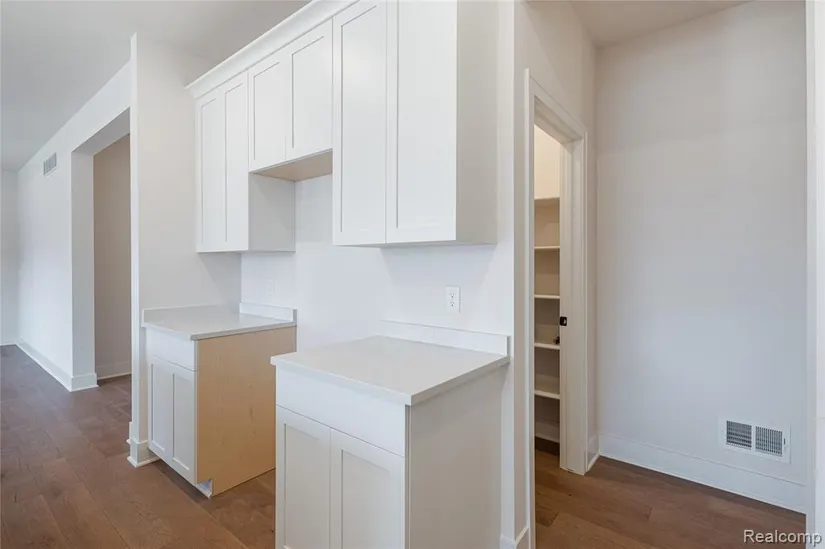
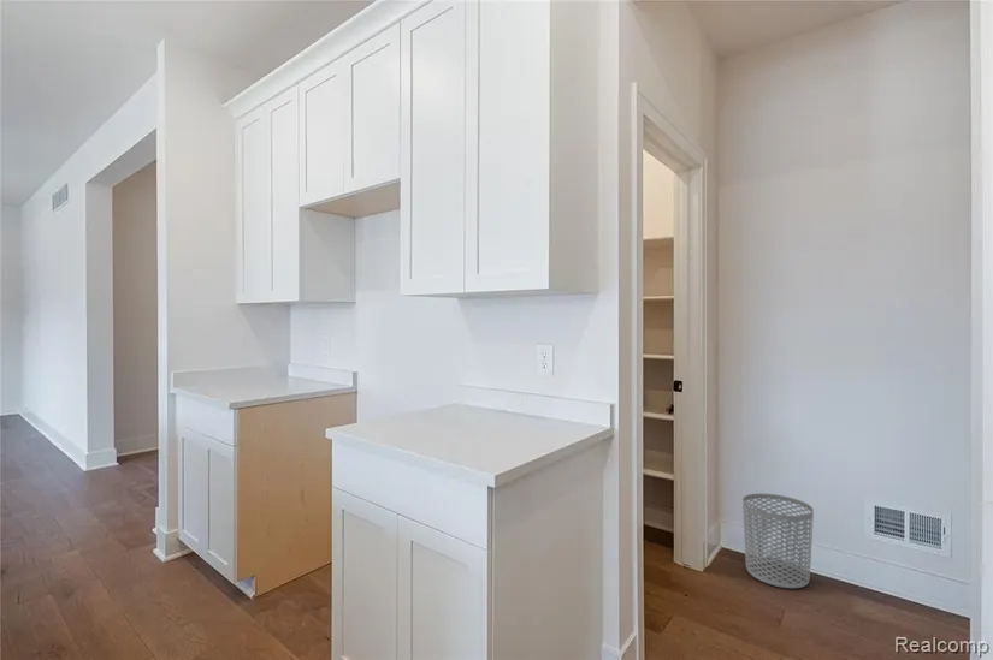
+ waste bin [741,493,815,589]
